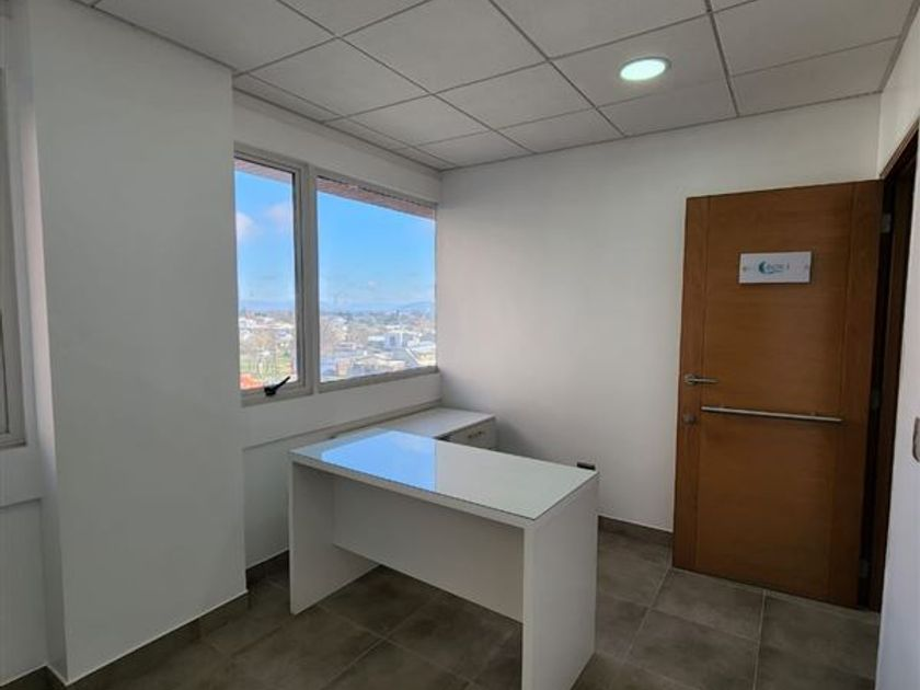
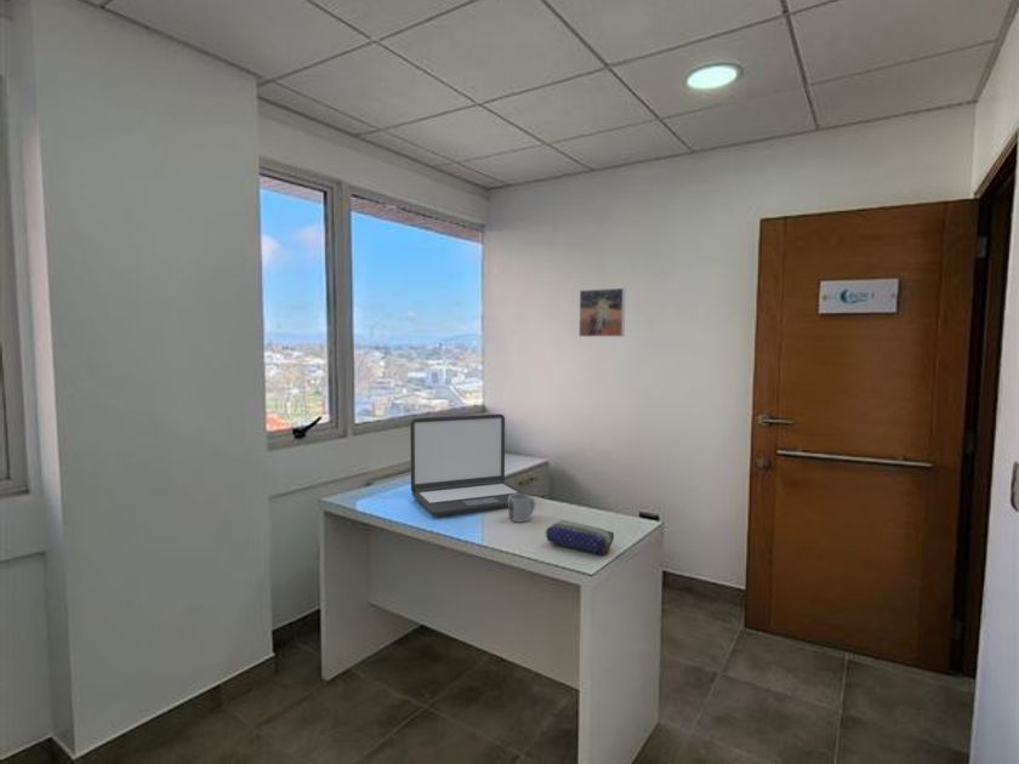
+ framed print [577,287,626,338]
+ mug [507,492,536,523]
+ pencil case [545,519,615,555]
+ laptop [409,412,525,518]
